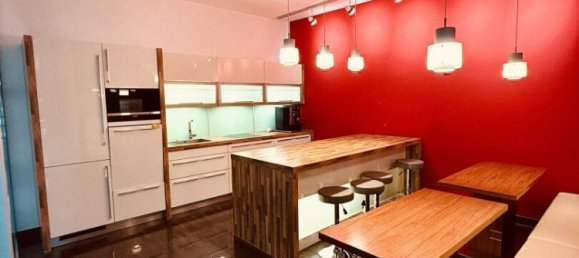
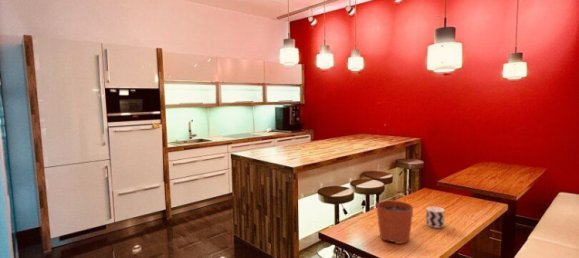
+ cup [425,206,445,229]
+ plant pot [375,188,414,245]
